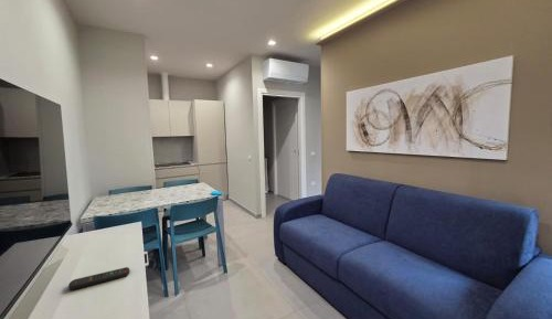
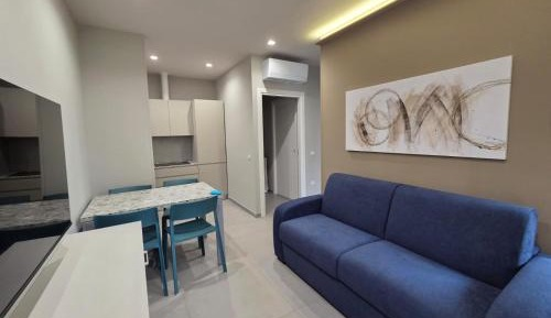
- remote control [67,266,130,290]
